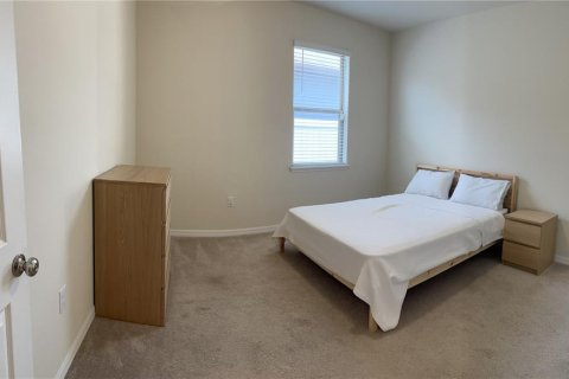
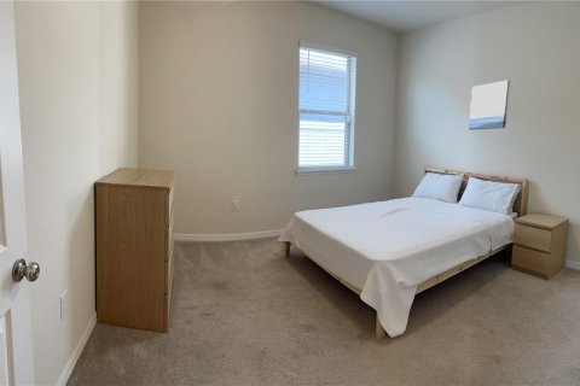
+ wall art [468,80,511,131]
